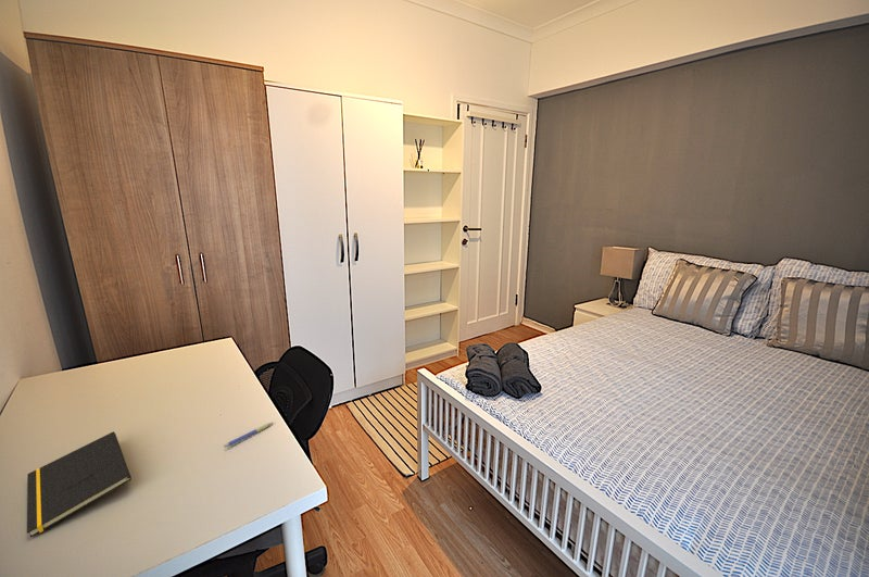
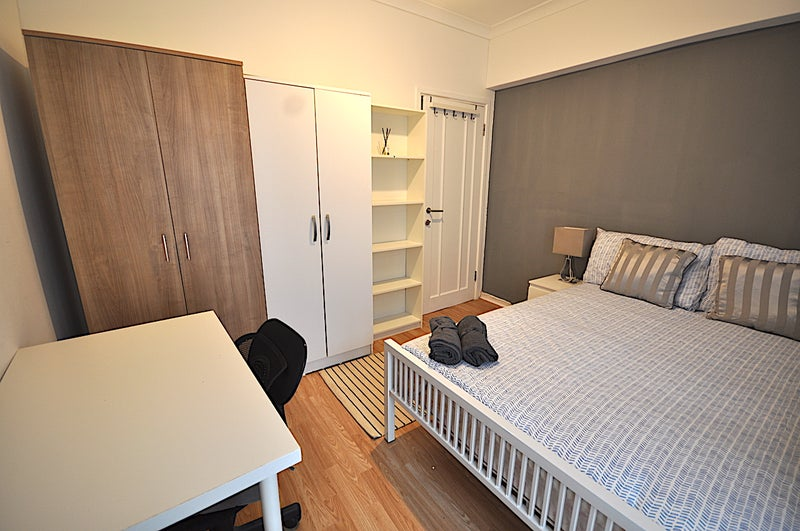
- notepad [26,430,133,539]
- pen [223,422,274,449]
